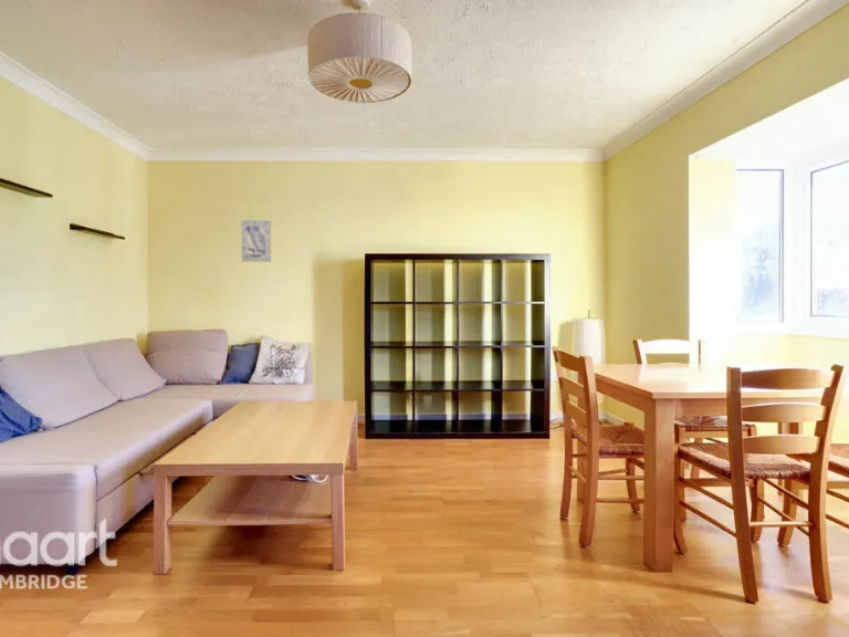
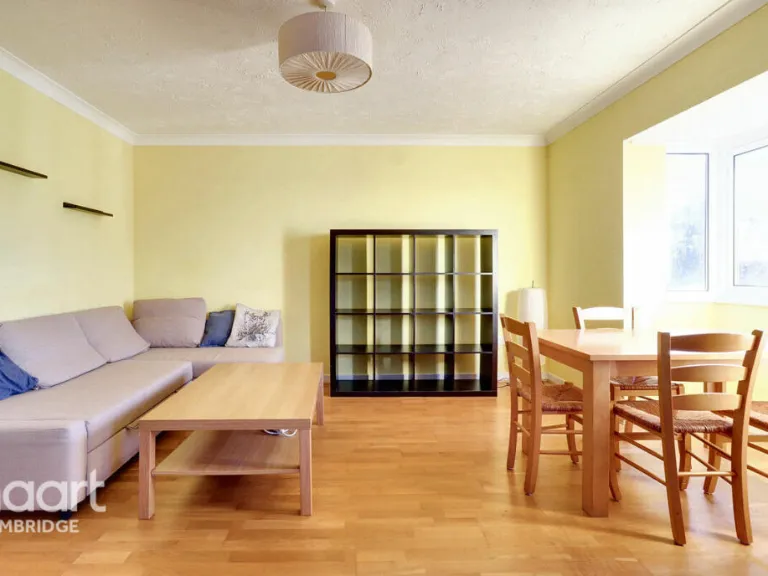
- wall art [240,219,272,263]
